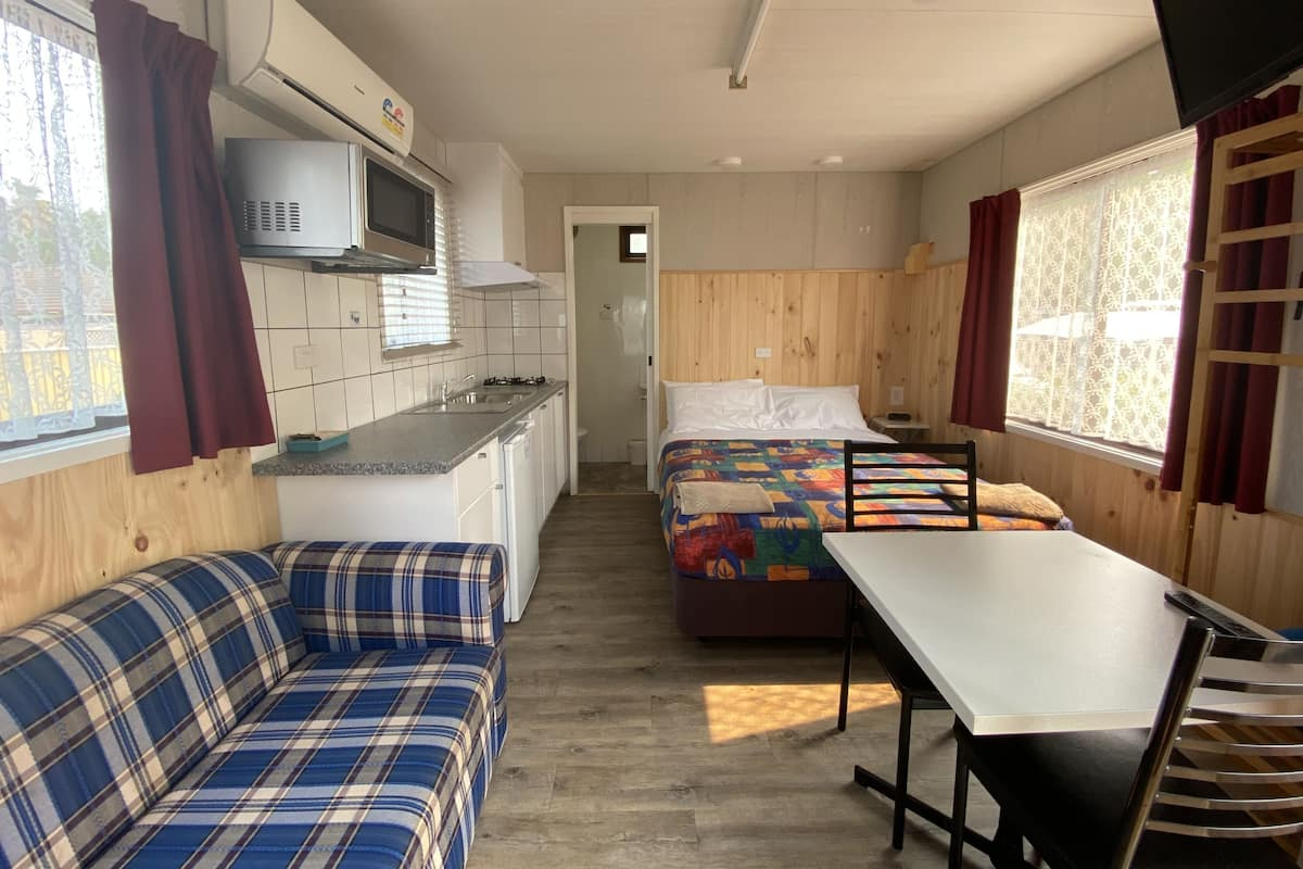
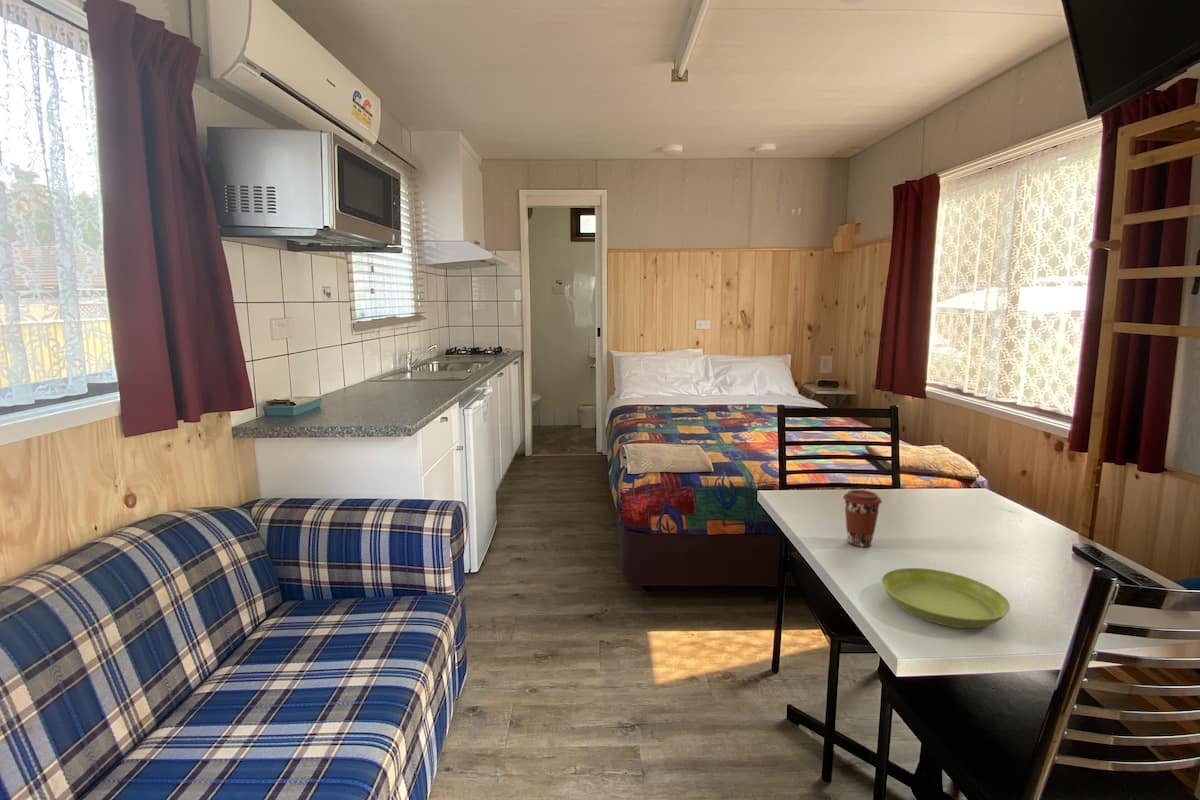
+ saucer [880,567,1011,629]
+ coffee cup [842,489,883,548]
